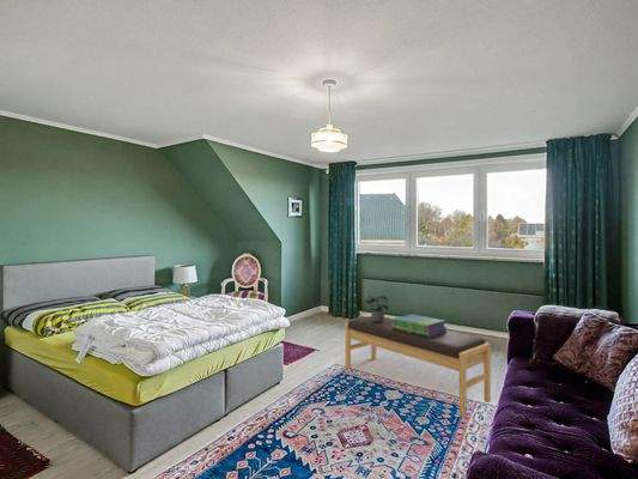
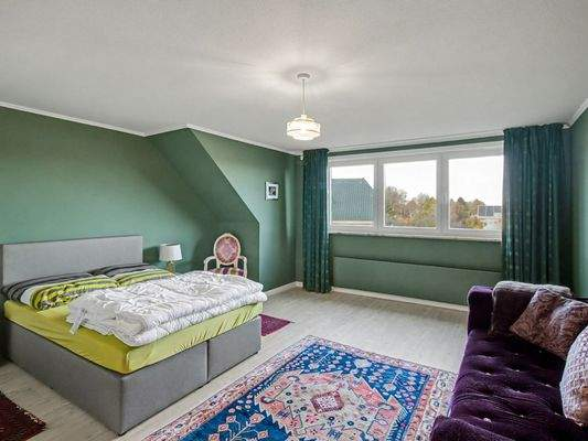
- stack of books [393,314,448,338]
- potted plant [364,295,389,323]
- bench [345,315,492,418]
